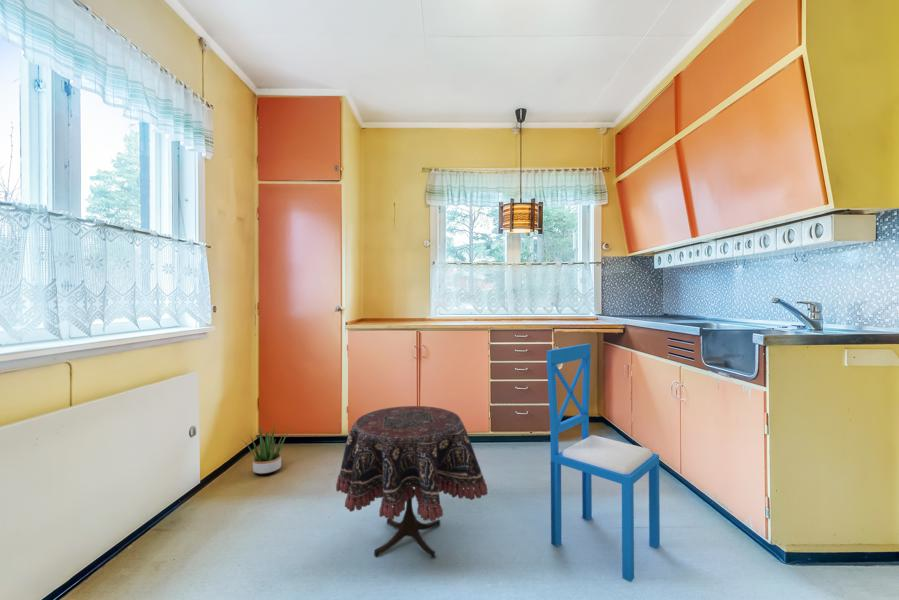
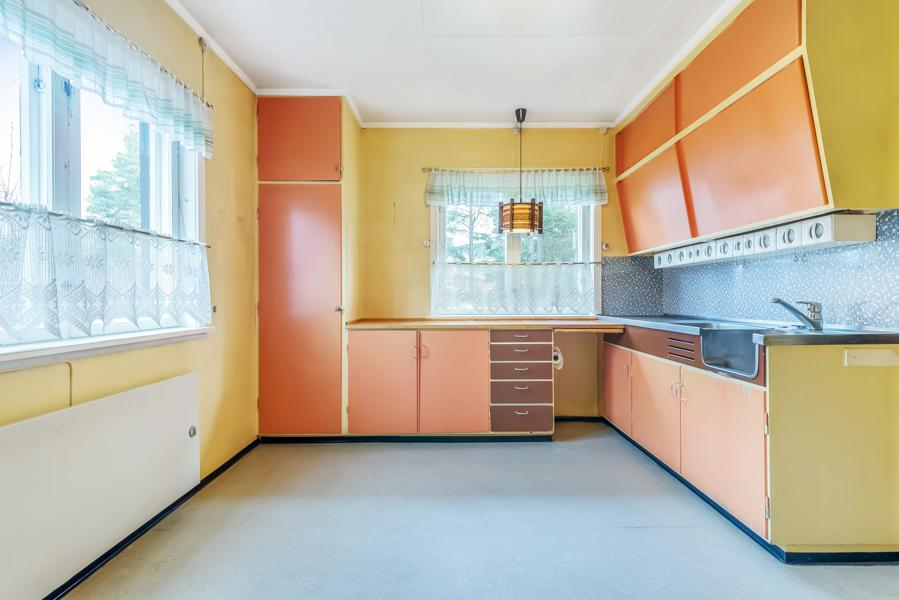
- dining chair [546,343,661,583]
- side table [335,405,488,560]
- potted plant [241,423,293,475]
